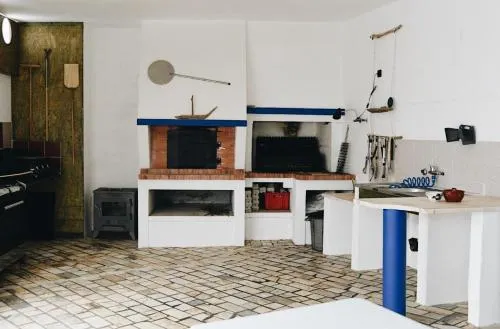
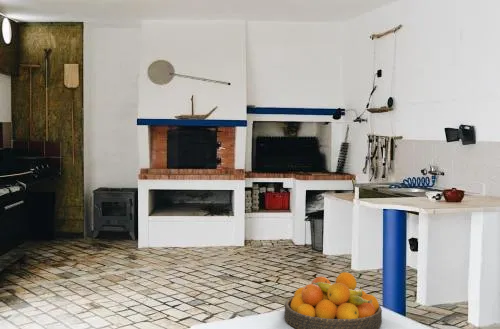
+ fruit bowl [283,271,383,329]
